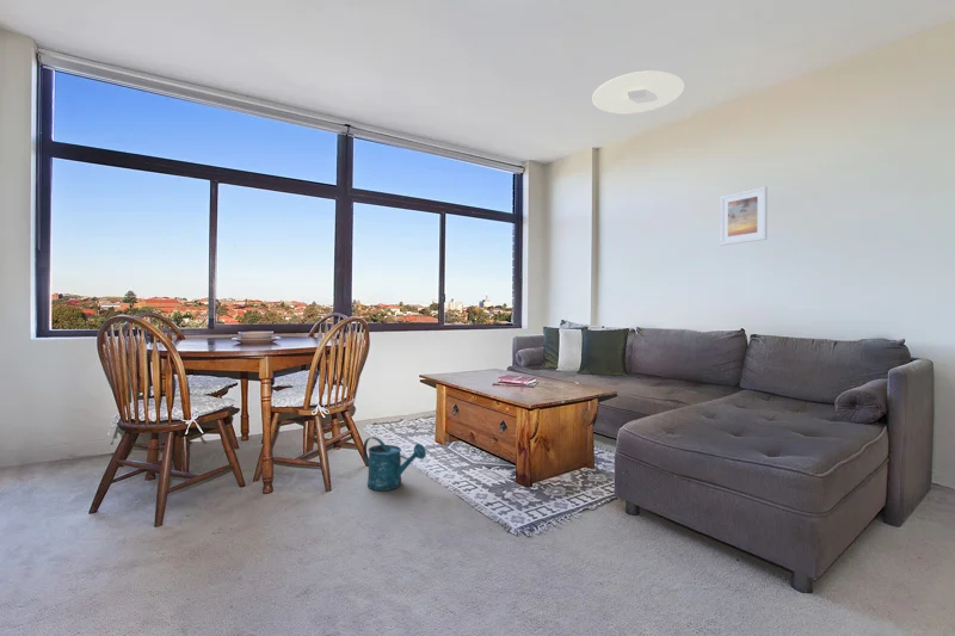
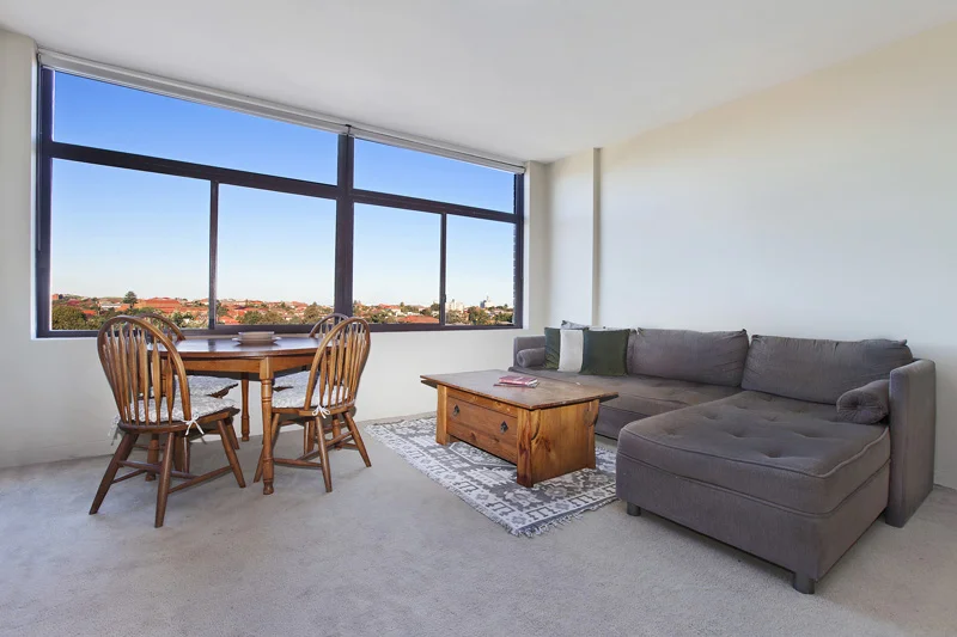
- watering can [362,436,427,492]
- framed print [719,185,769,247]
- ceiling light [591,69,685,115]
